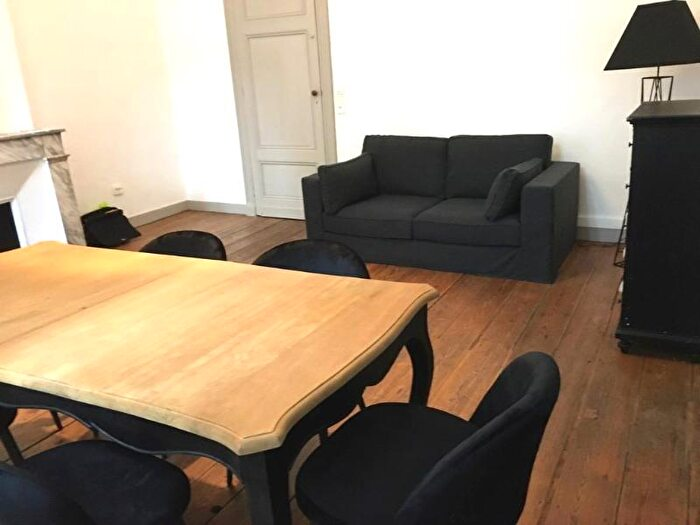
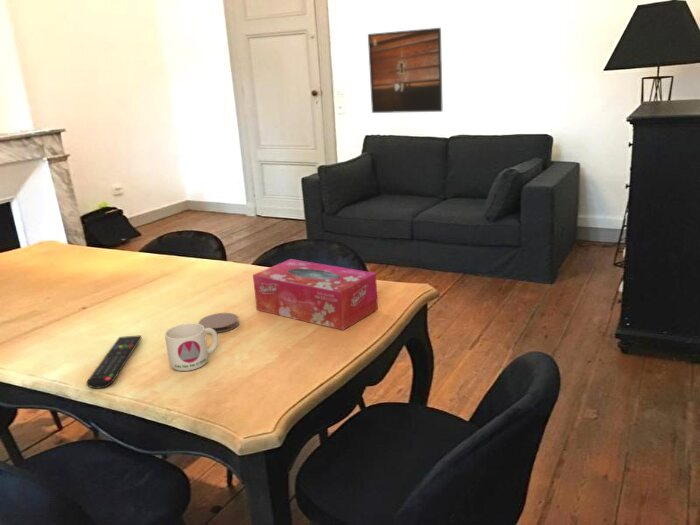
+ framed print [367,27,444,114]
+ tissue box [252,258,379,331]
+ coaster [198,312,240,334]
+ remote control [85,334,142,390]
+ mug [164,322,219,372]
